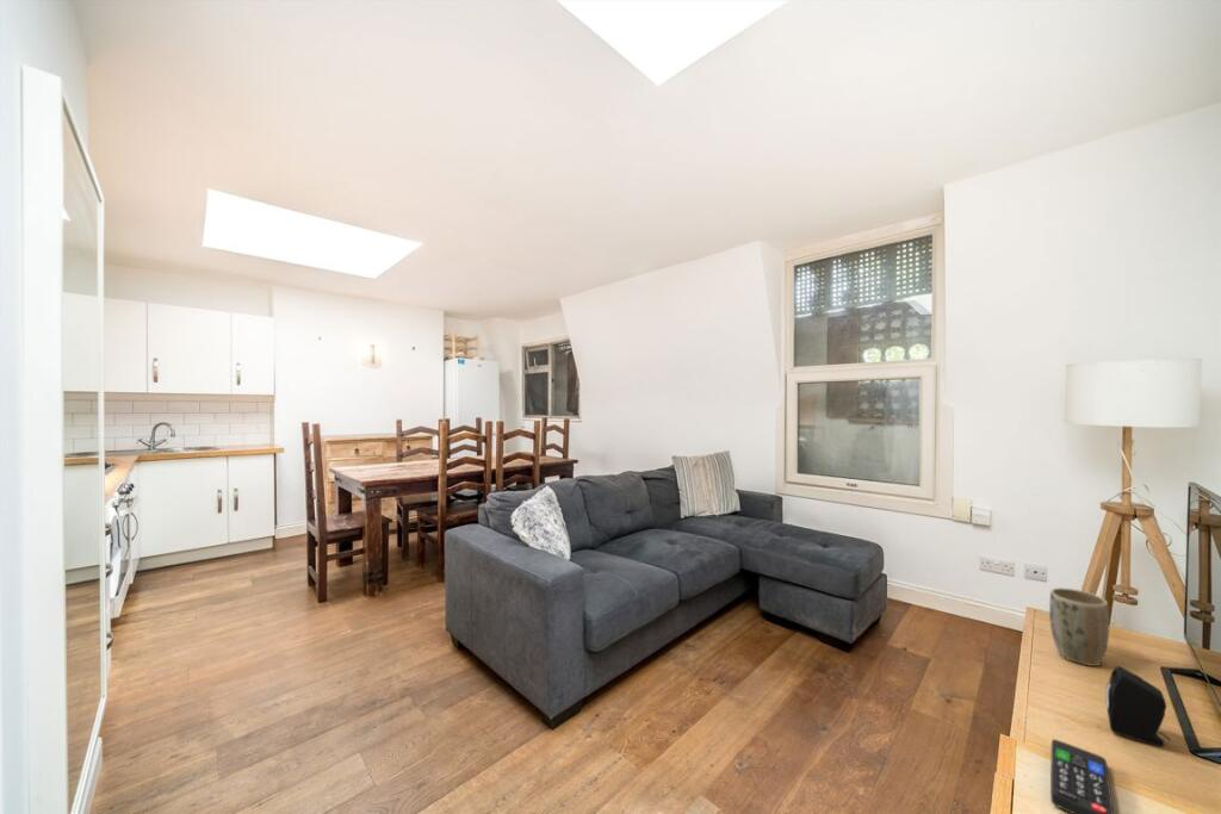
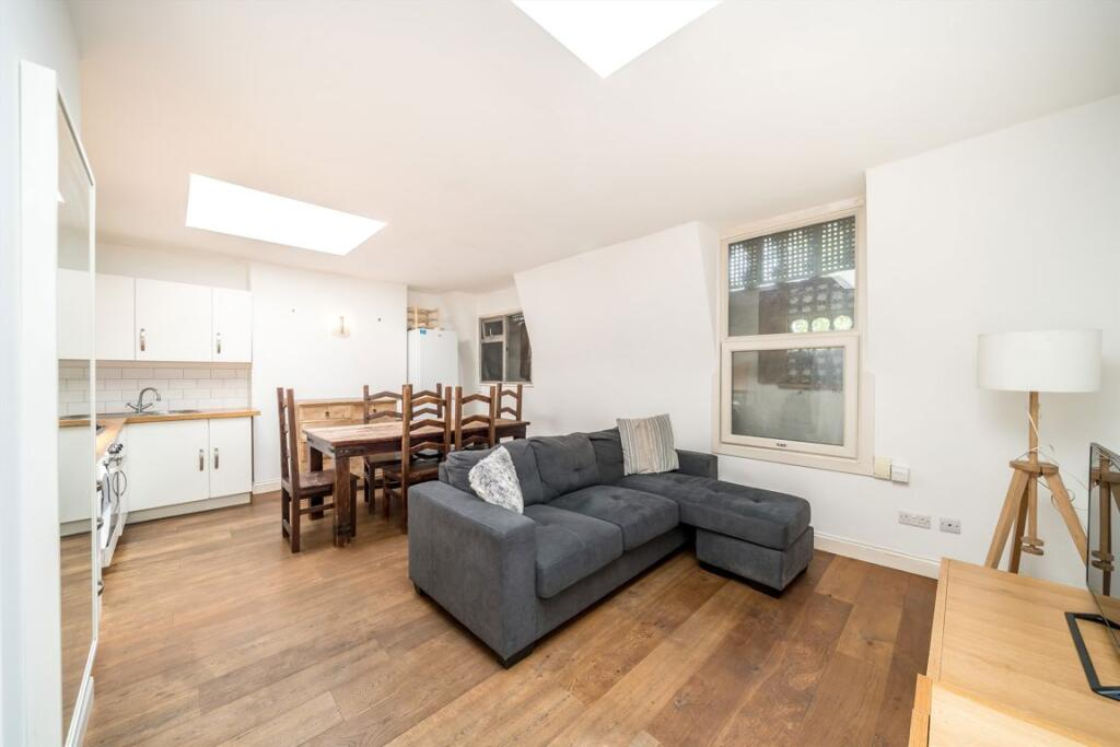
- plant pot [1048,586,1110,667]
- speaker [1104,665,1172,748]
- remote control [1049,738,1115,814]
